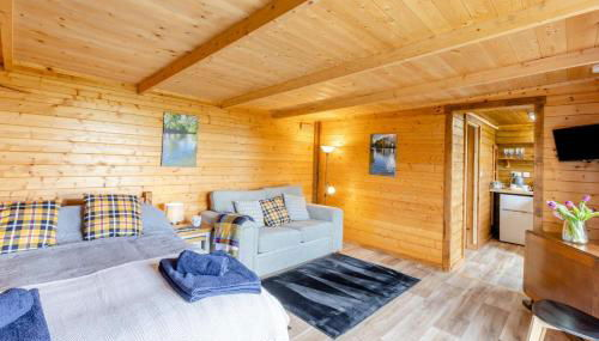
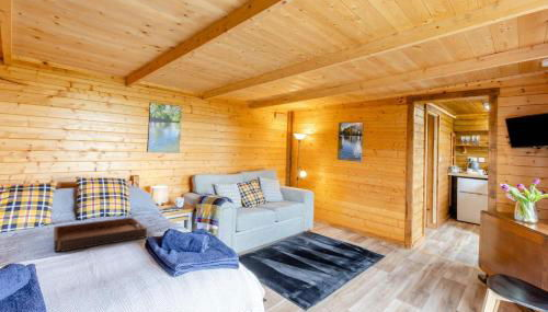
+ serving tray [53,217,148,253]
